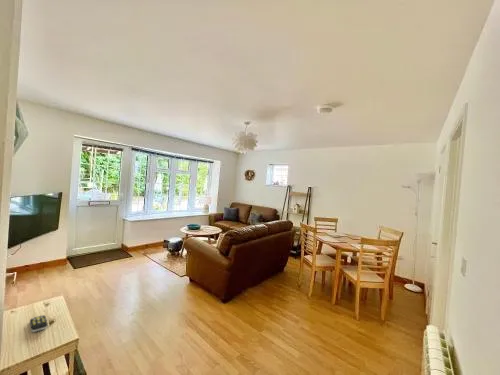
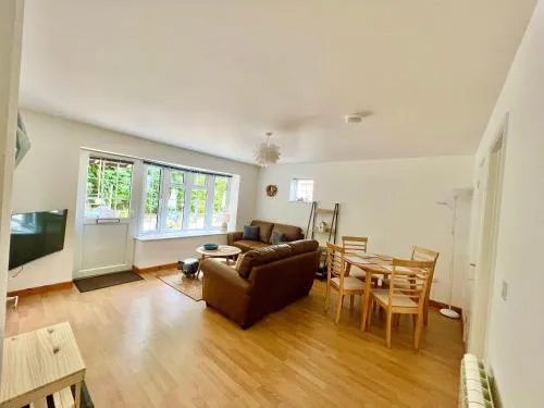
- remote control [29,314,49,333]
